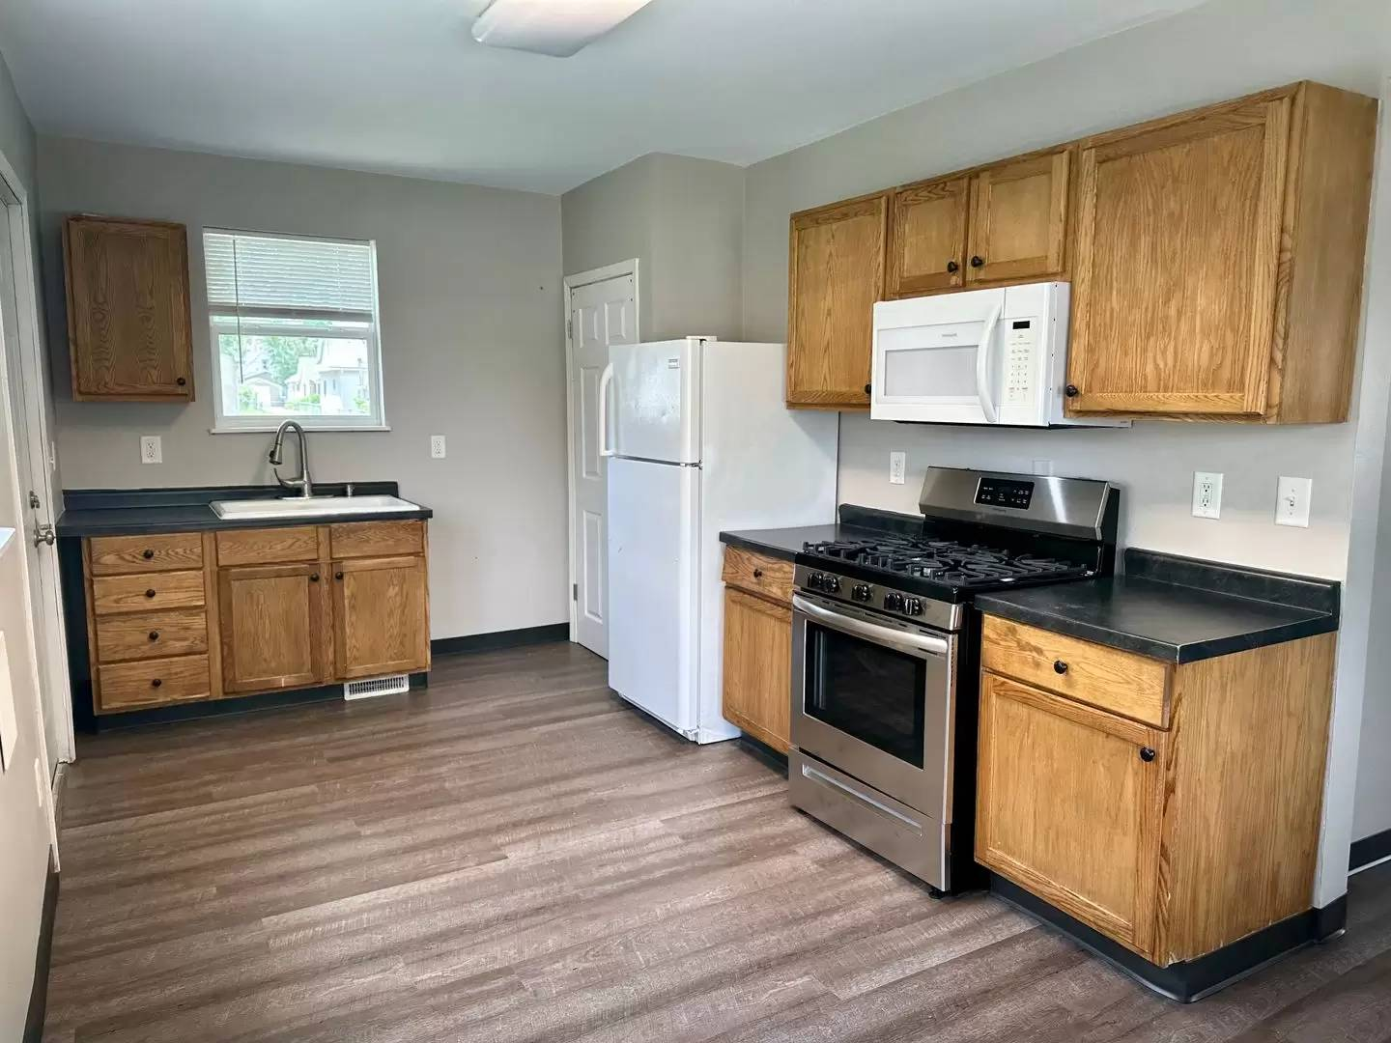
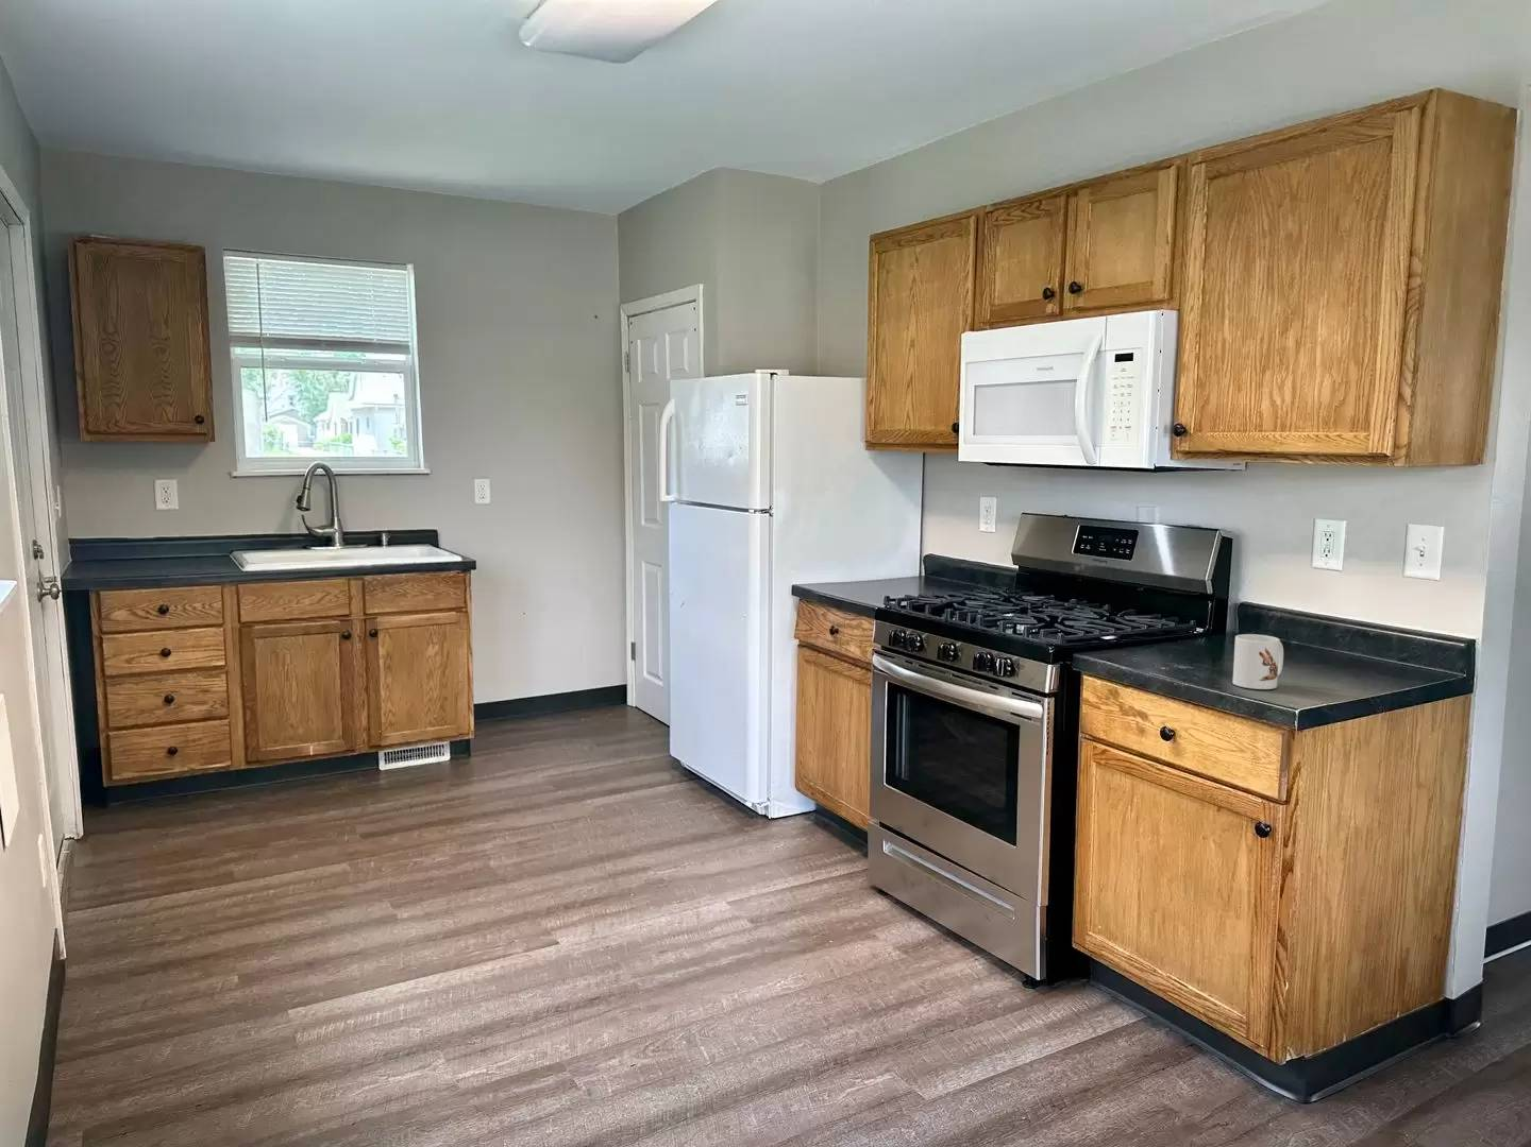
+ mug [1231,633,1284,690]
